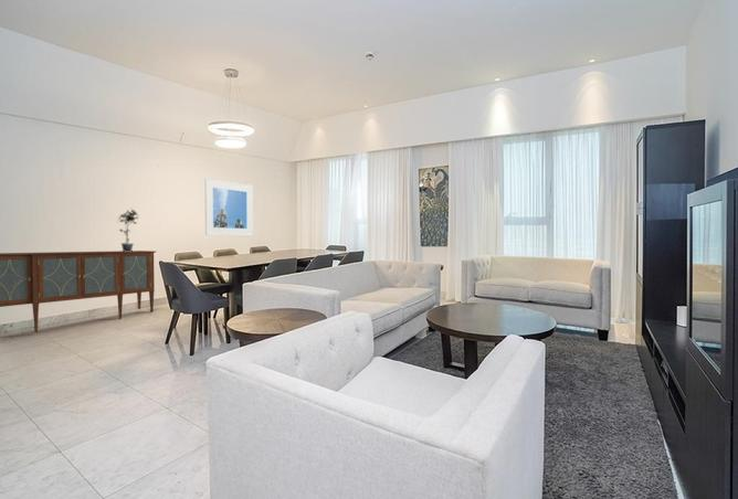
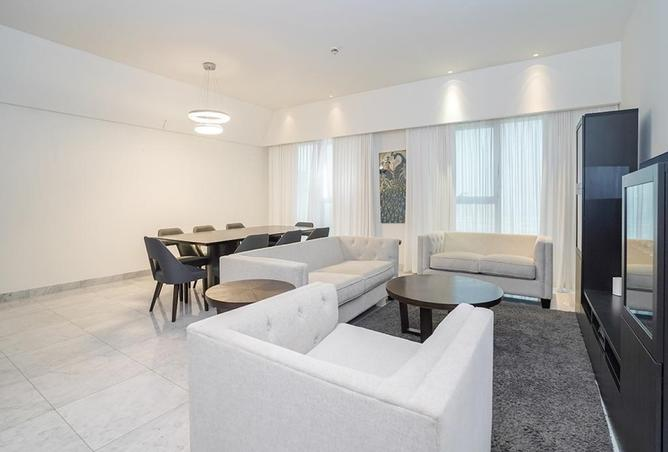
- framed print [204,178,254,237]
- potted plant [116,208,139,252]
- sideboard [0,250,157,333]
